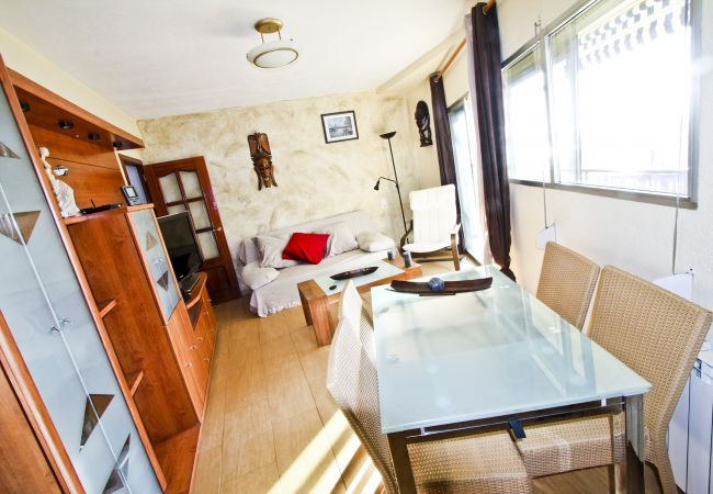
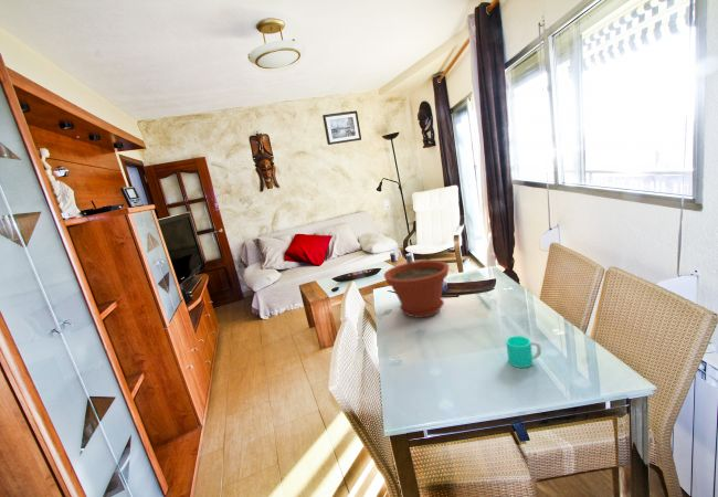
+ plant pot [382,260,450,319]
+ cup [505,335,542,369]
